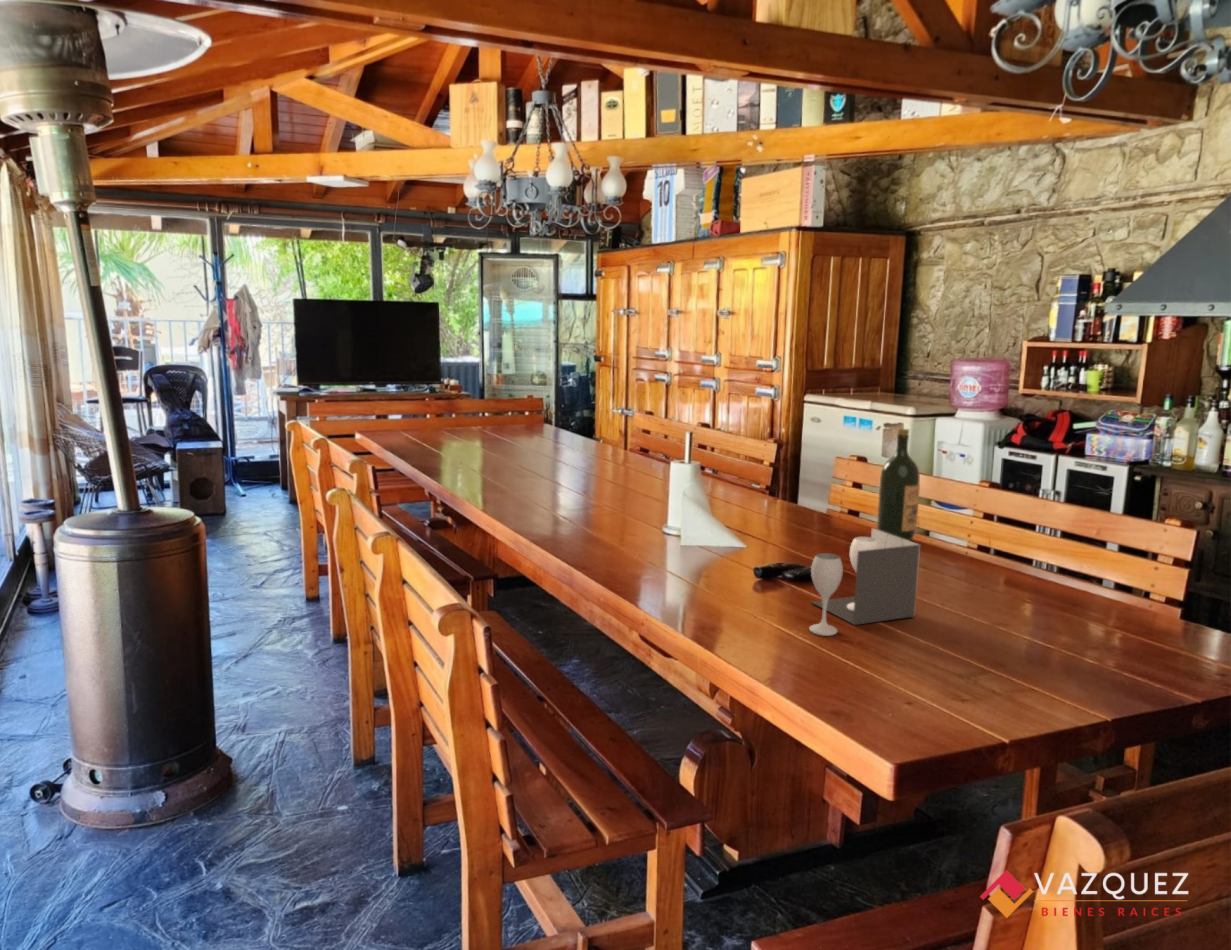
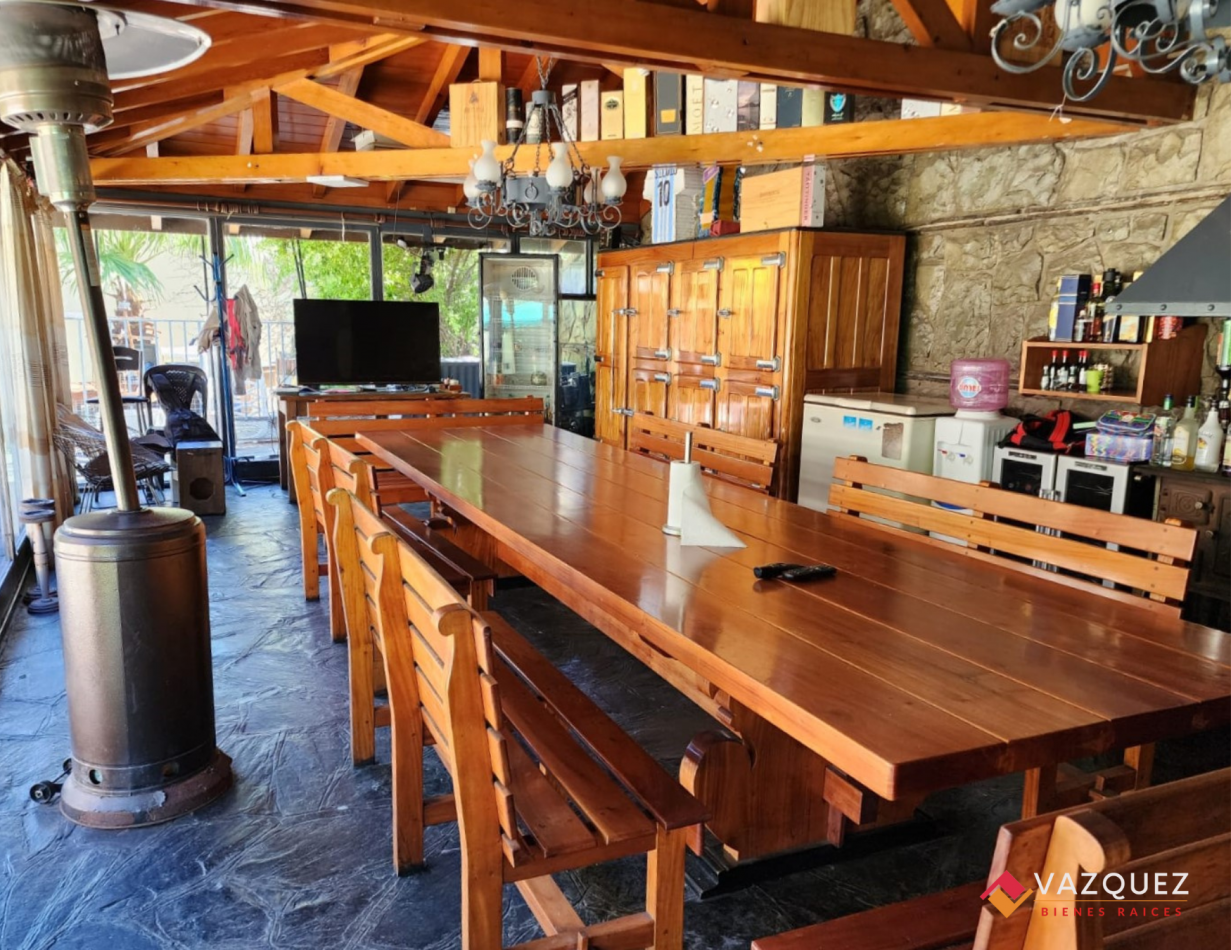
- wine glass [808,527,921,637]
- wine bottle [876,428,921,541]
